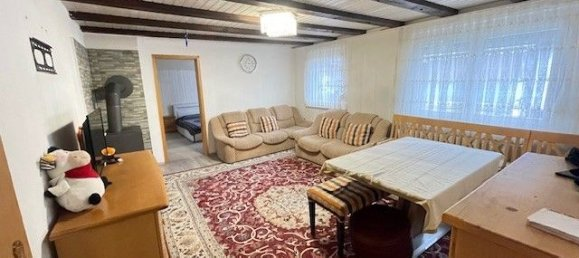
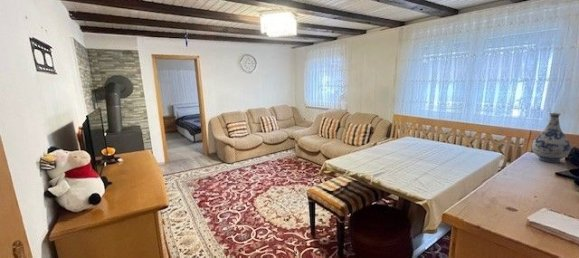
+ vase [531,112,572,163]
